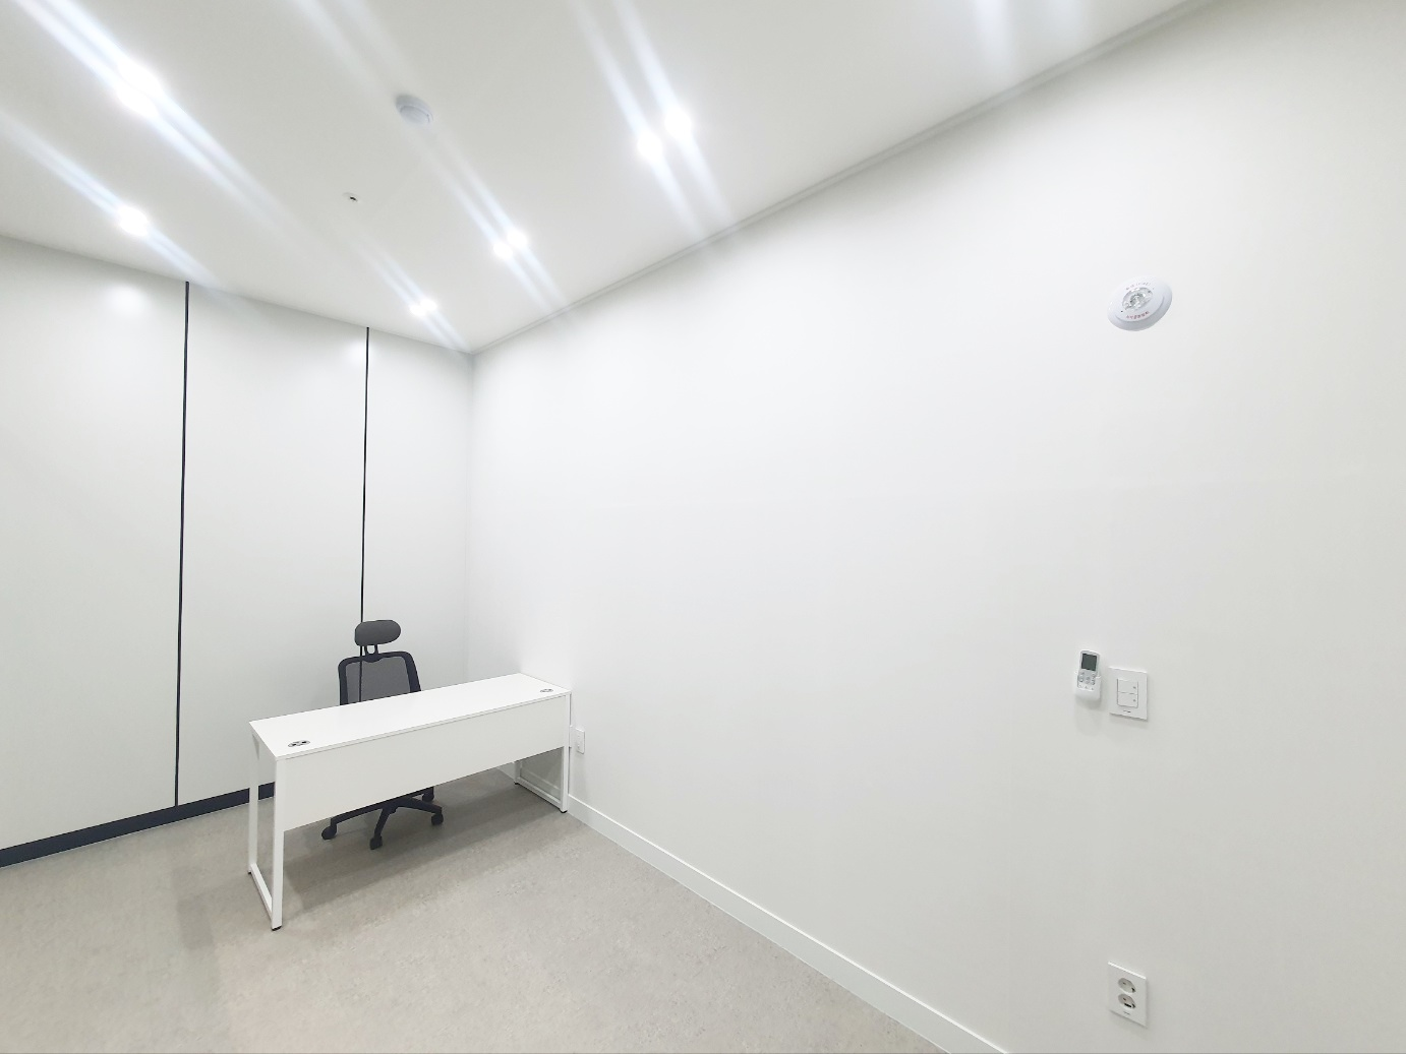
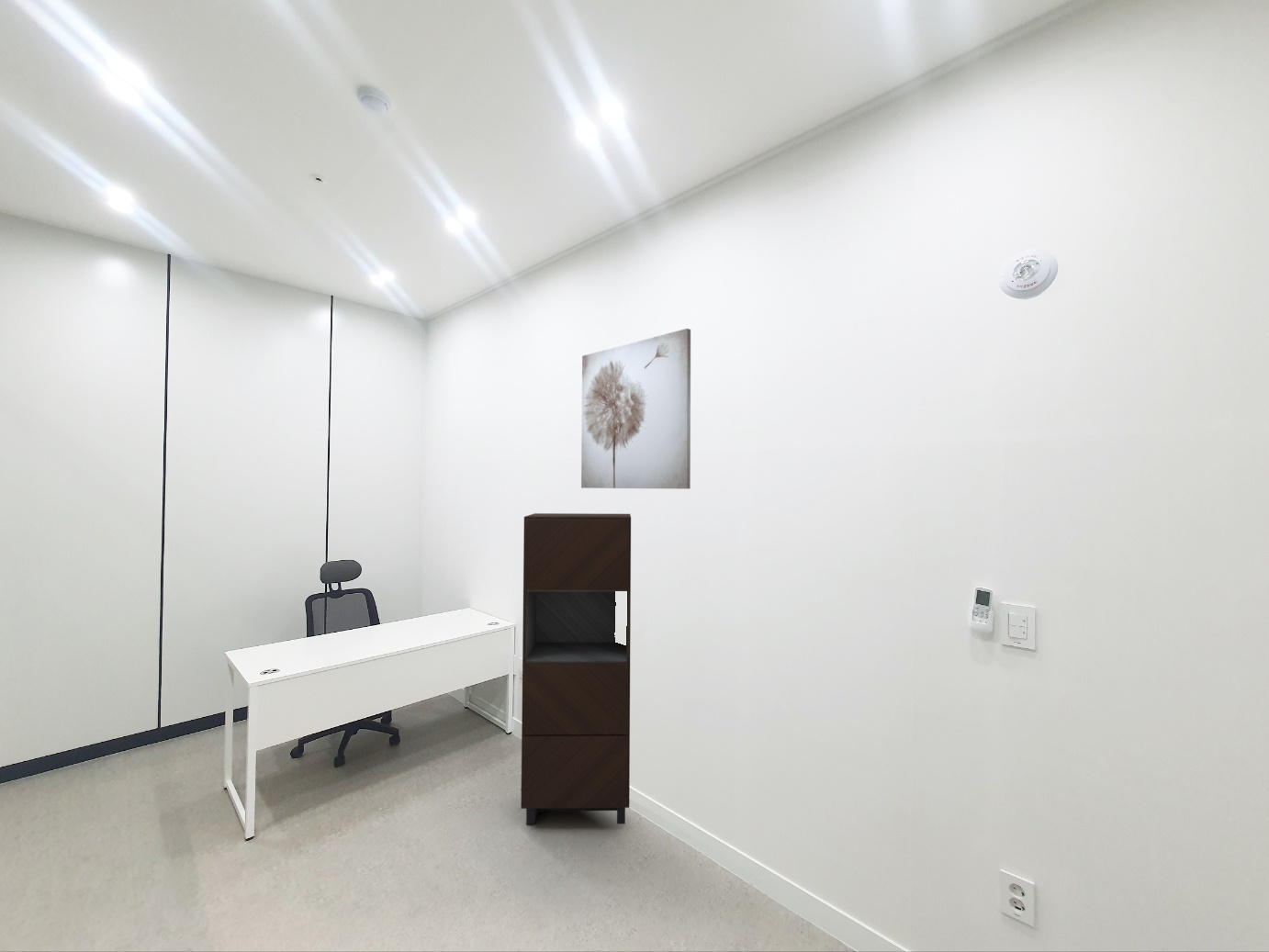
+ wall art [580,328,691,489]
+ storage cabinet [520,512,632,825]
